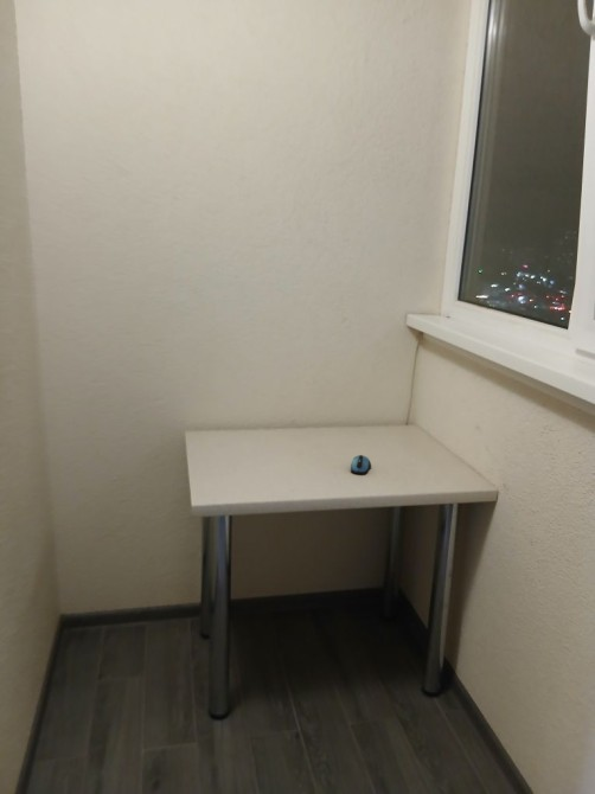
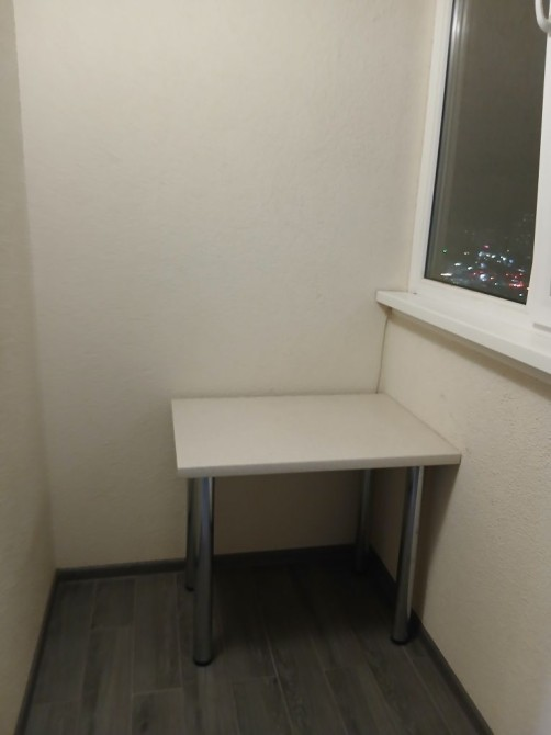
- computer mouse [350,454,372,475]
